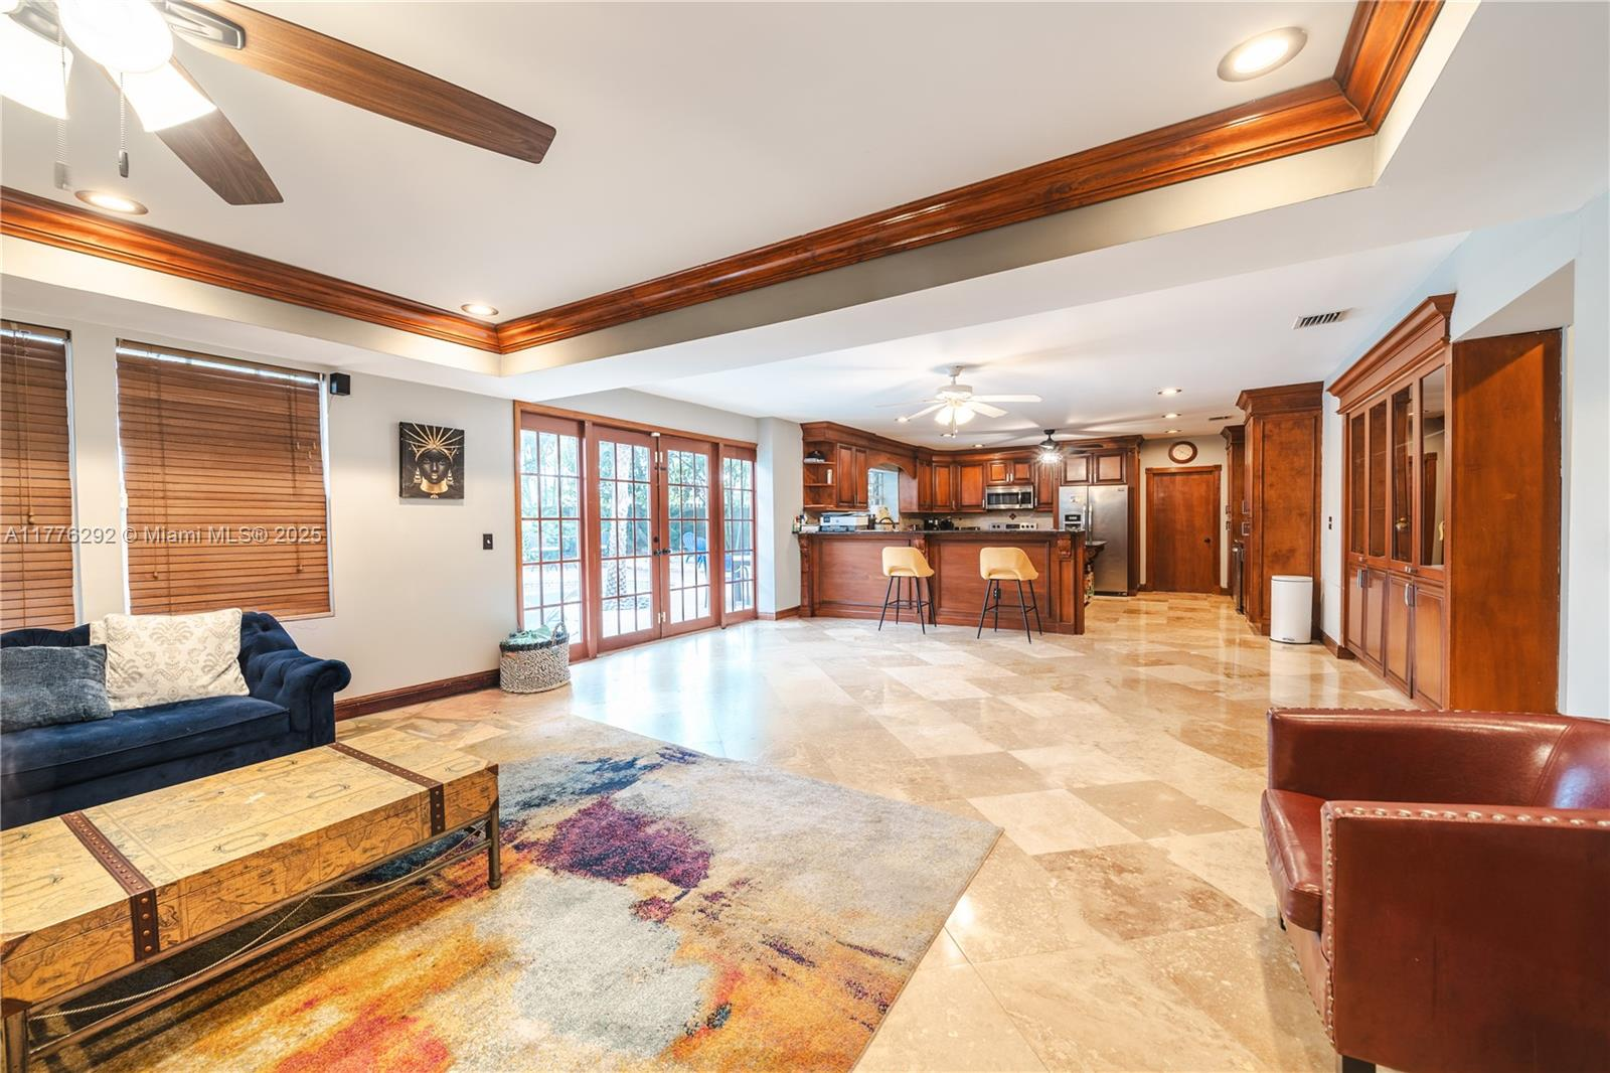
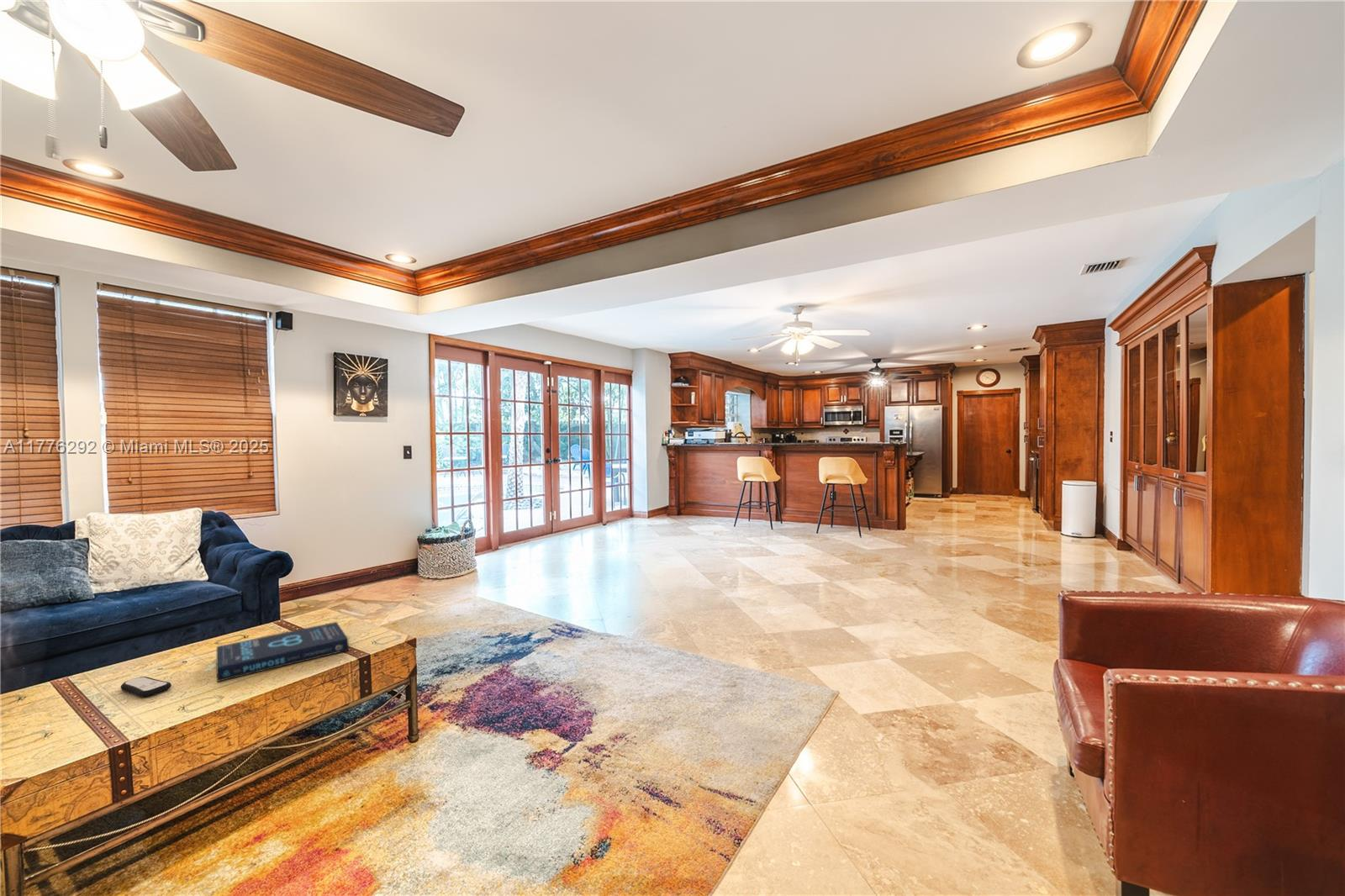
+ remote control [119,676,172,698]
+ book [216,621,350,683]
